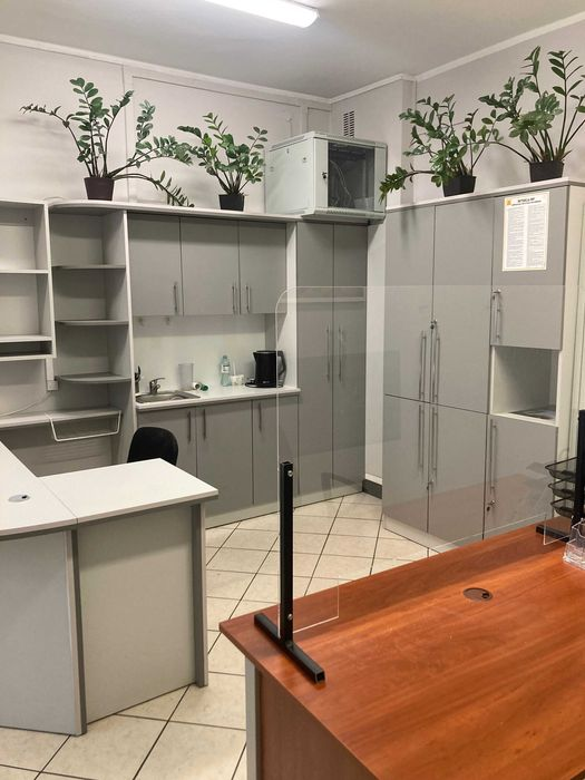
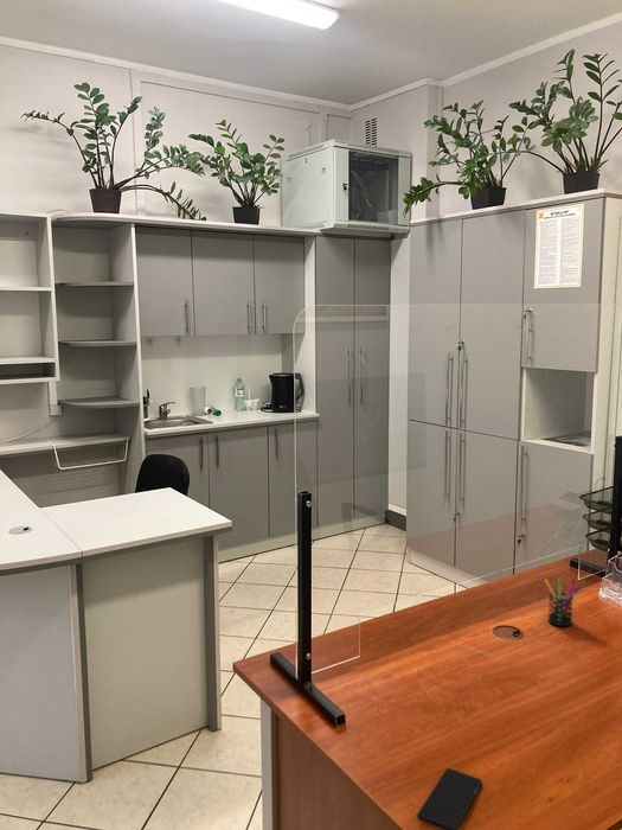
+ pen holder [544,576,582,627]
+ smartphone [416,767,483,830]
